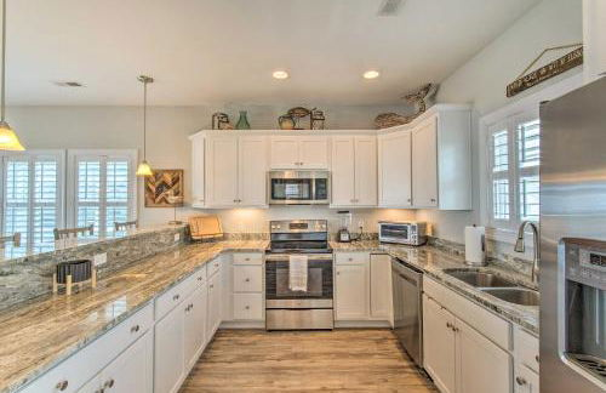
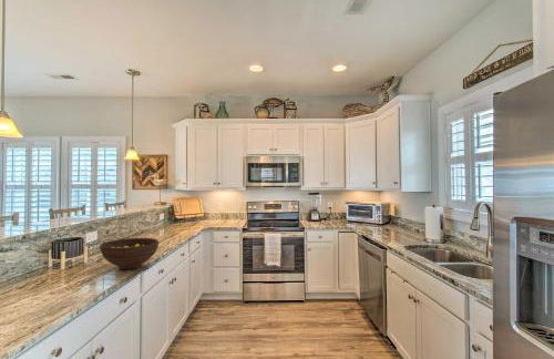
+ fruit bowl [99,237,160,270]
